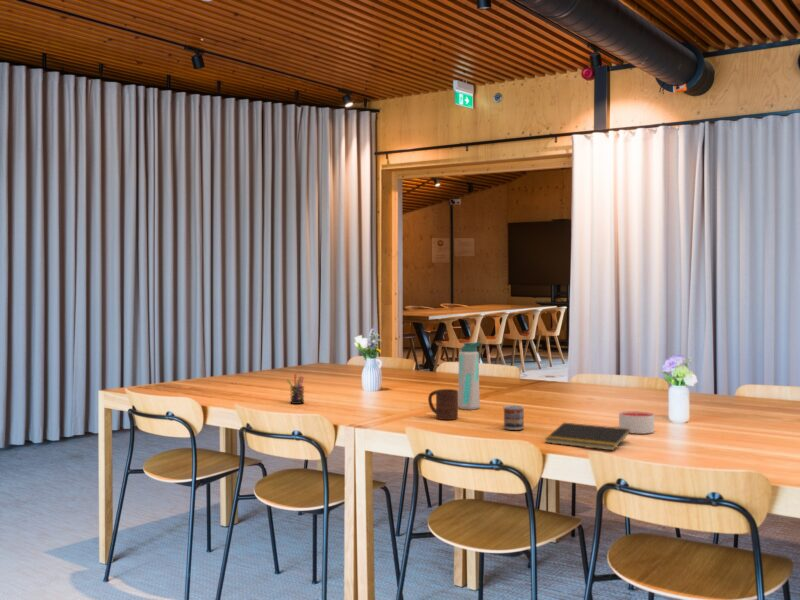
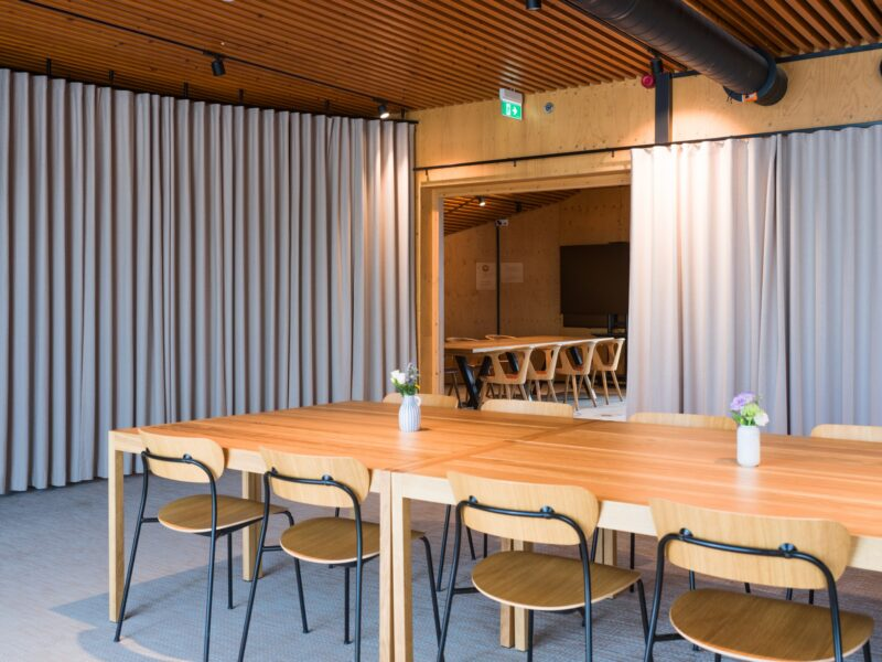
- cup [503,404,525,431]
- candle [618,410,655,434]
- water bottle [457,340,483,411]
- notepad [544,422,630,451]
- cup [427,388,459,421]
- pen holder [286,373,305,405]
